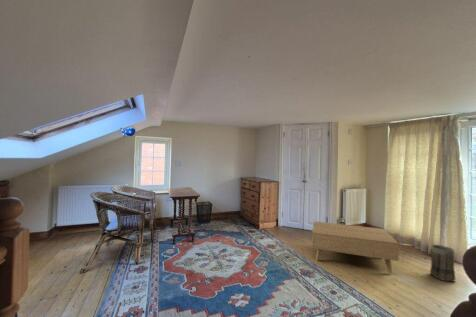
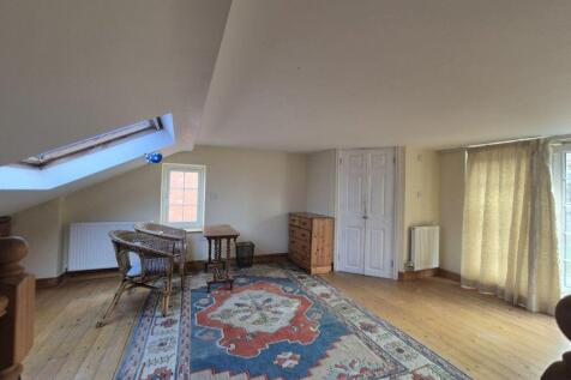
- coffee table [311,220,400,275]
- basket [429,244,456,282]
